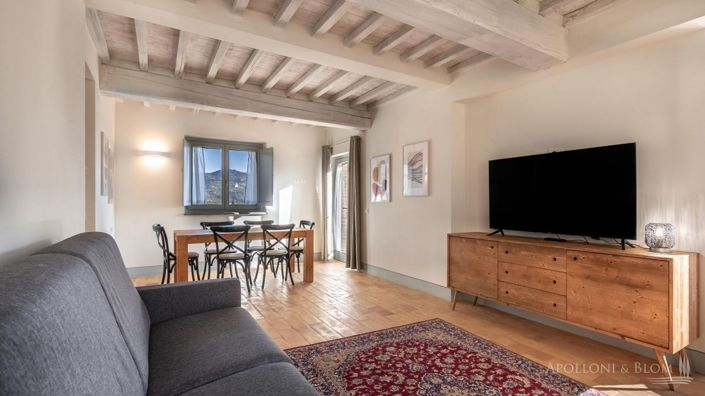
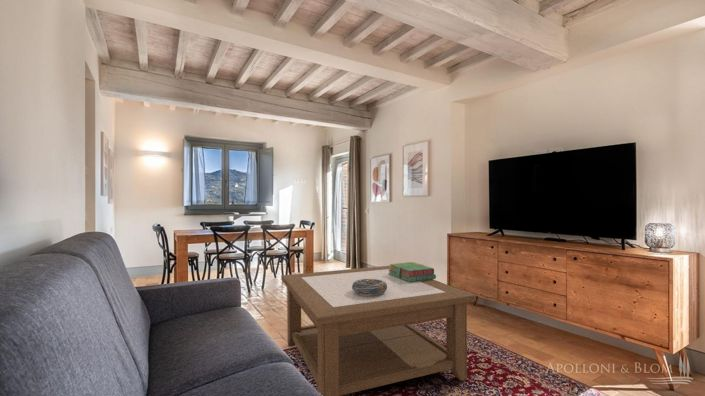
+ coffee table [280,265,477,396]
+ decorative bowl [352,278,387,296]
+ stack of books [389,261,437,282]
